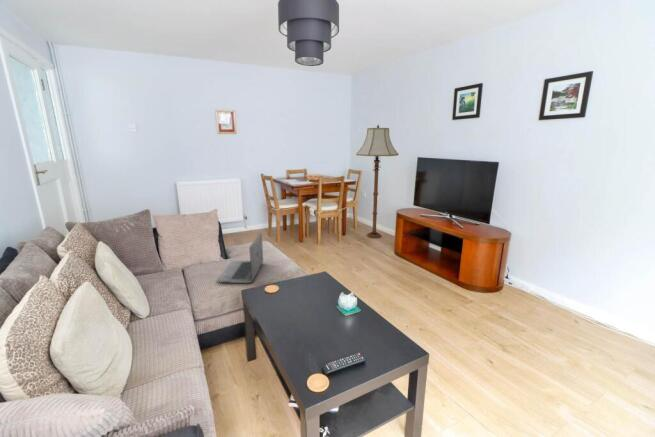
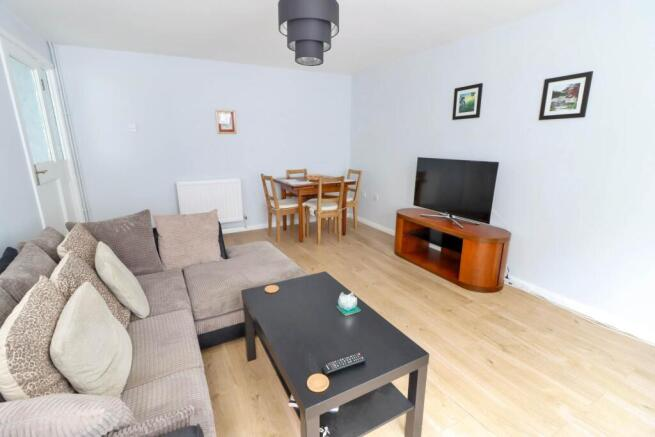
- laptop [215,231,264,284]
- floor lamp [355,125,400,239]
